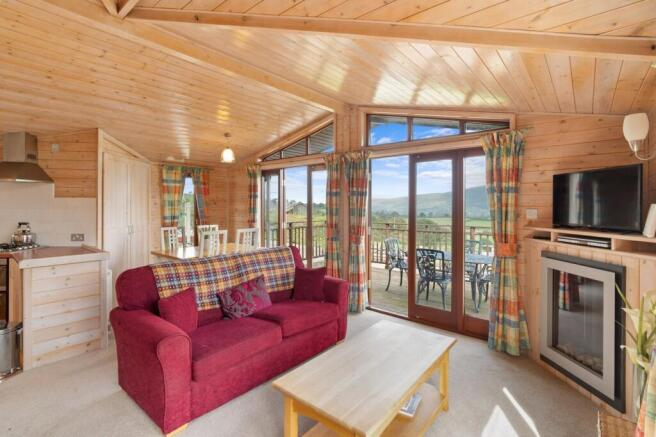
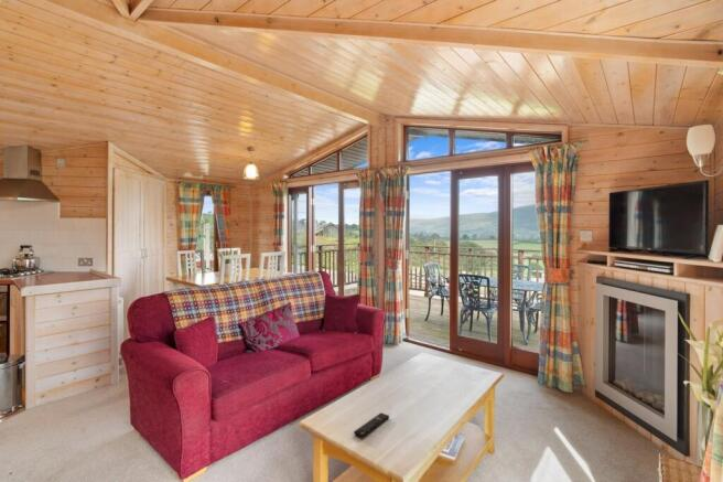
+ remote control [353,411,390,439]
